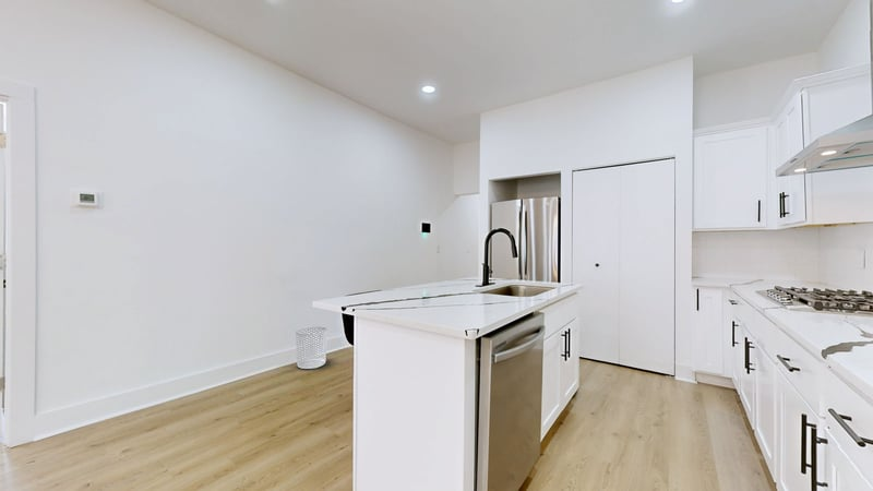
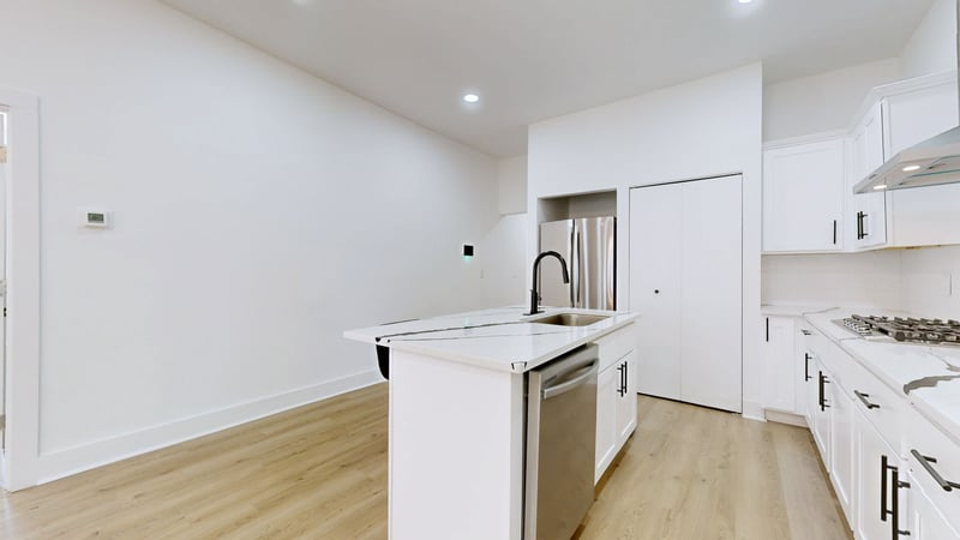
- waste bin [295,325,328,370]
